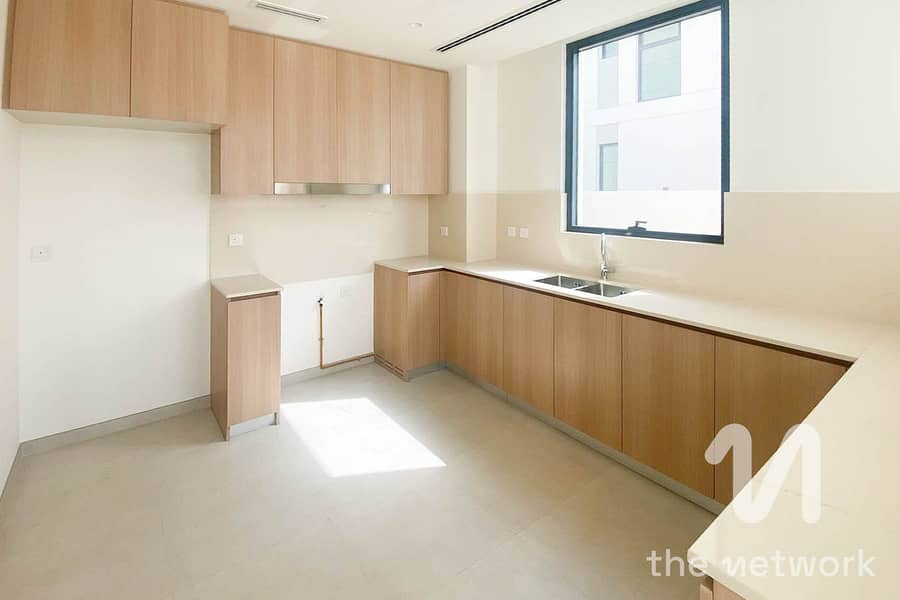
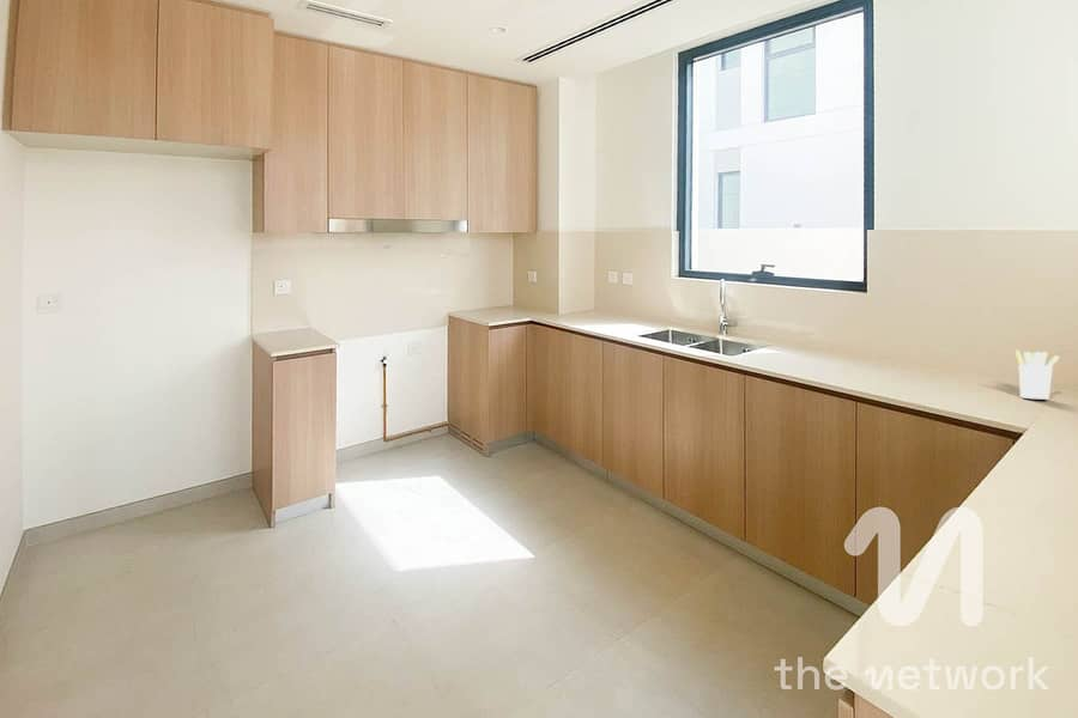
+ utensil holder [1015,348,1061,400]
